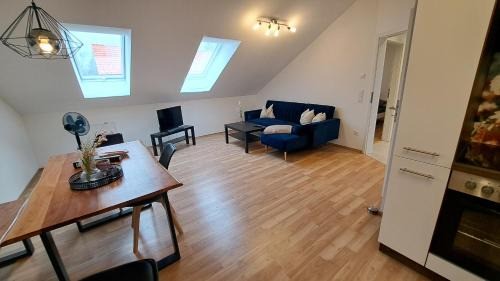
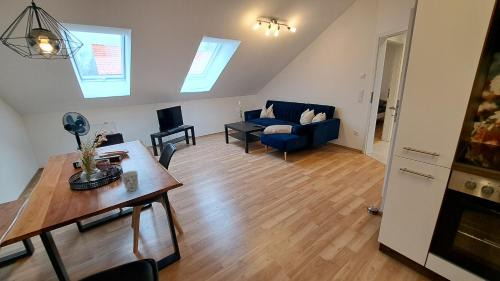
+ cup [120,170,139,192]
